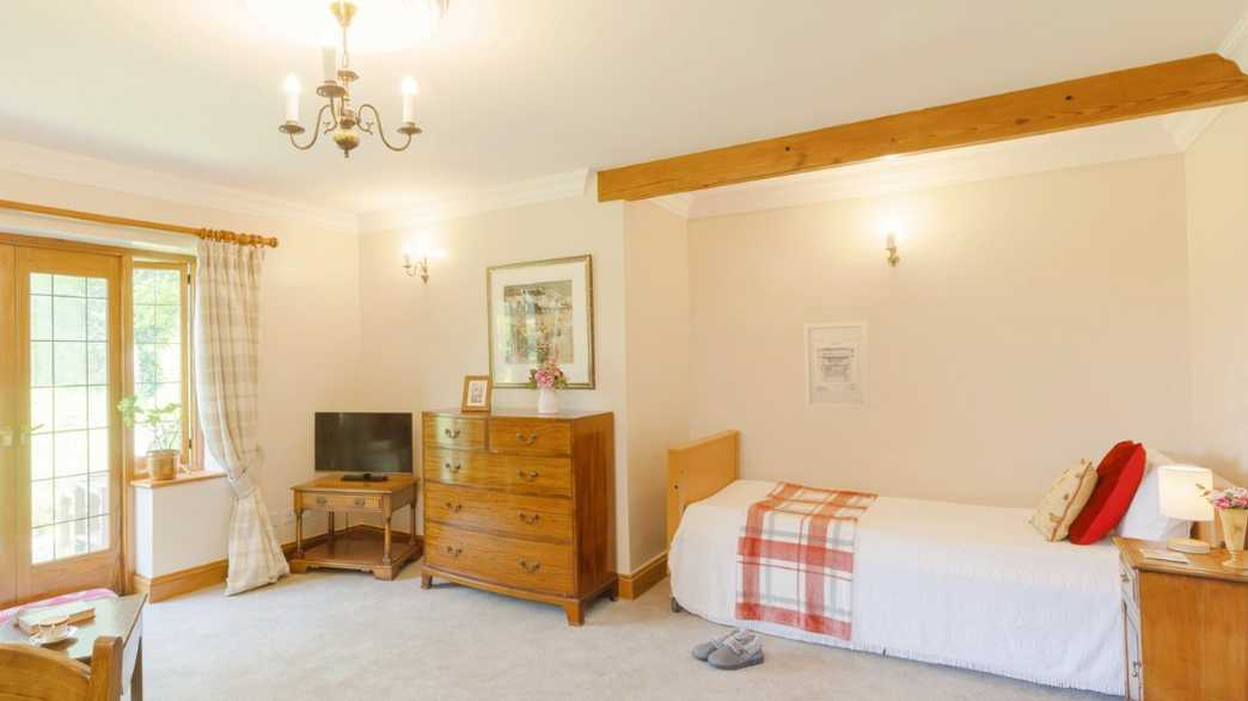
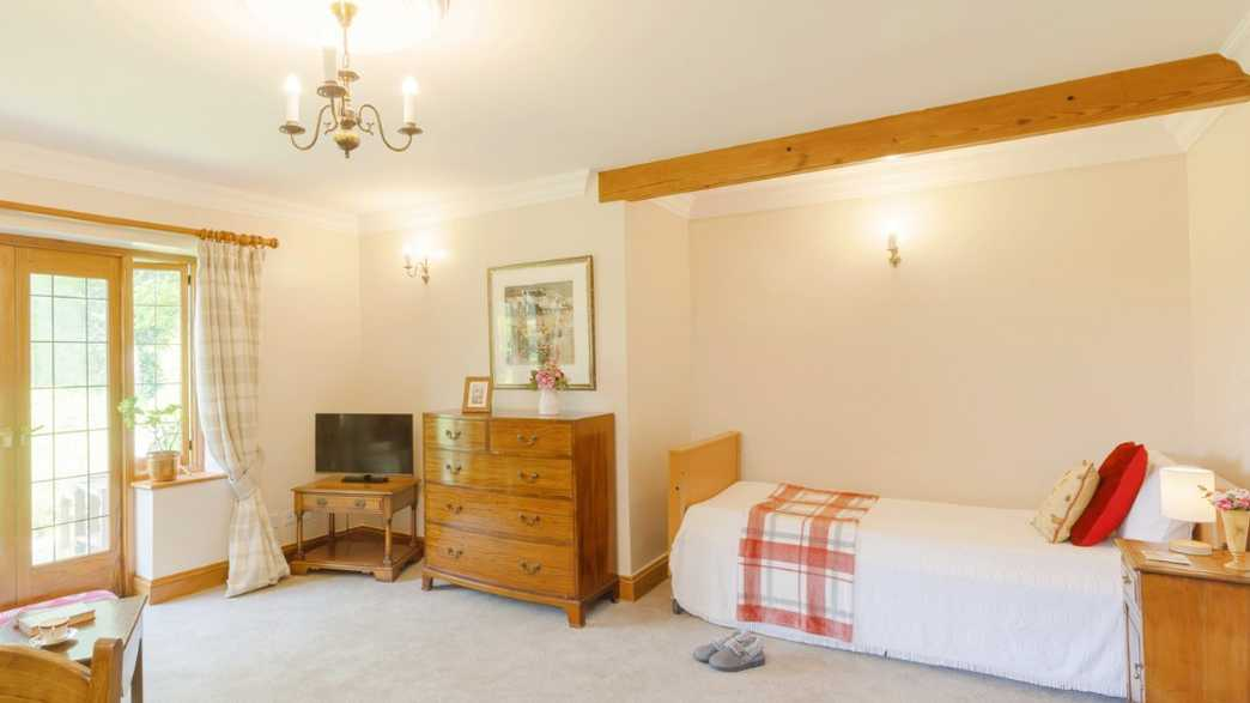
- wall art [802,320,871,411]
